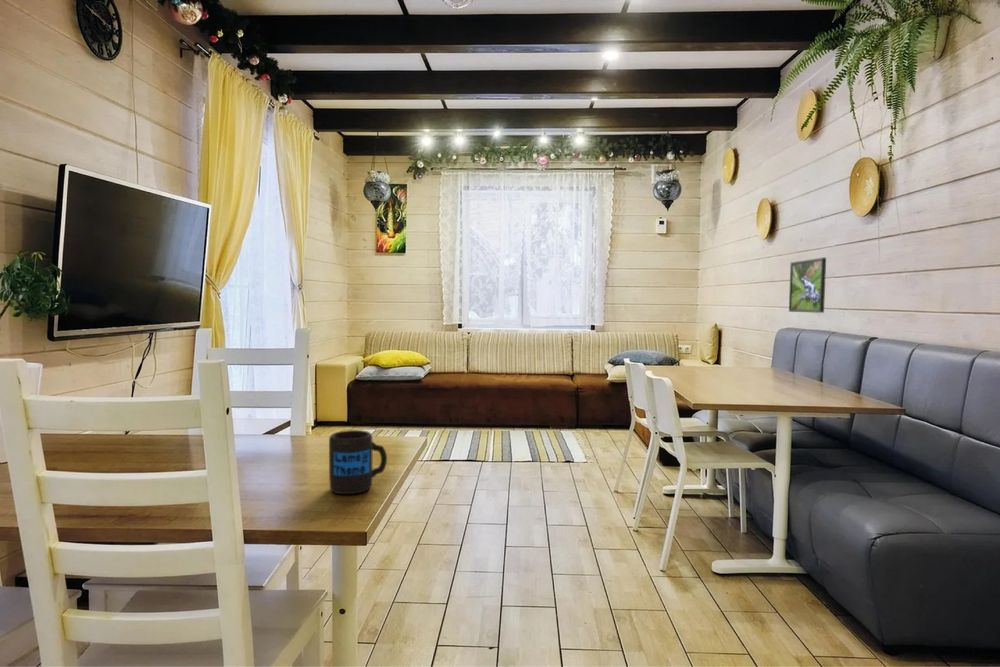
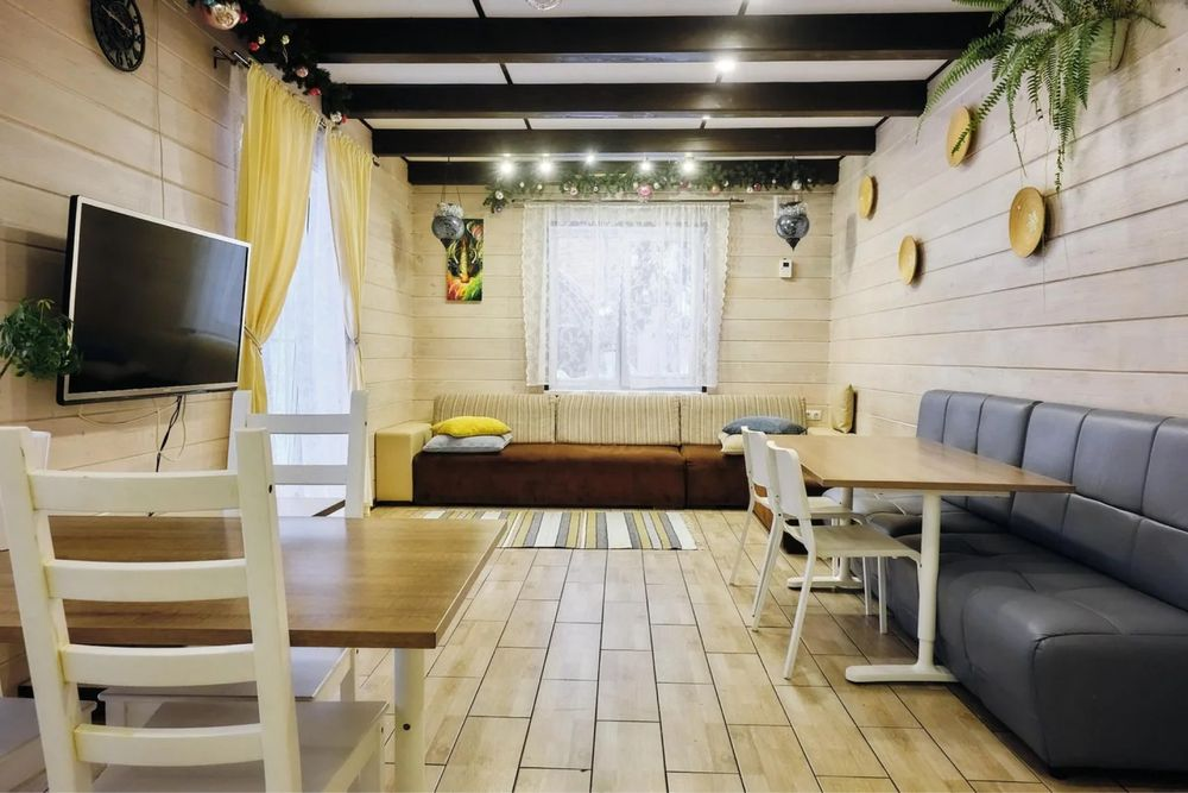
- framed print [788,257,827,314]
- mug [328,429,388,495]
